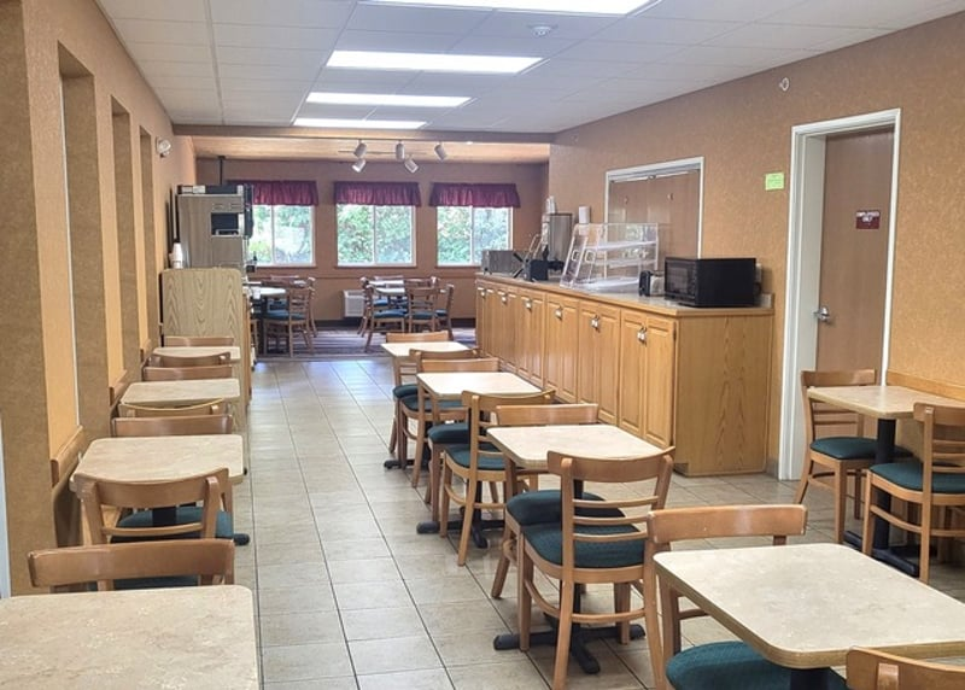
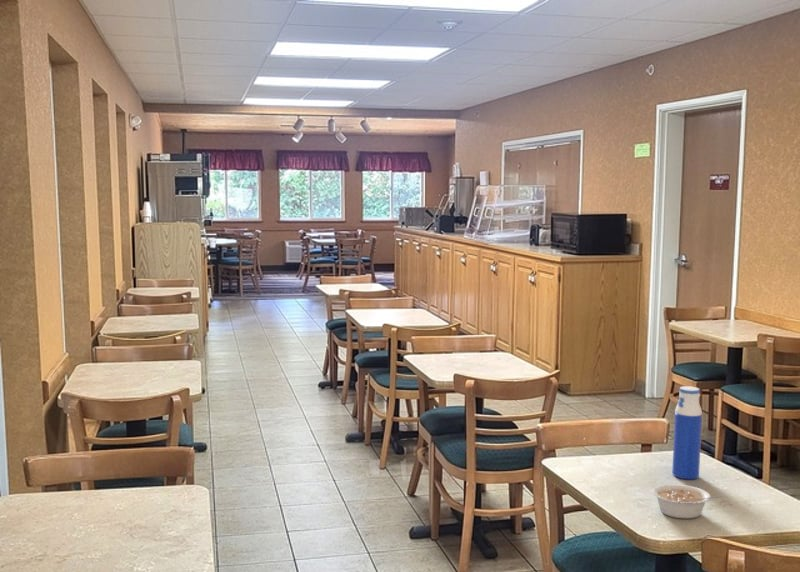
+ water bottle [671,385,703,480]
+ legume [652,483,723,520]
